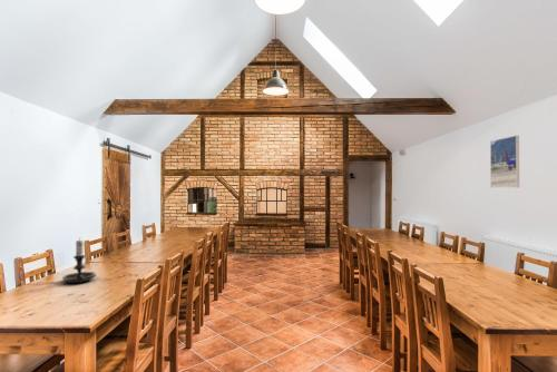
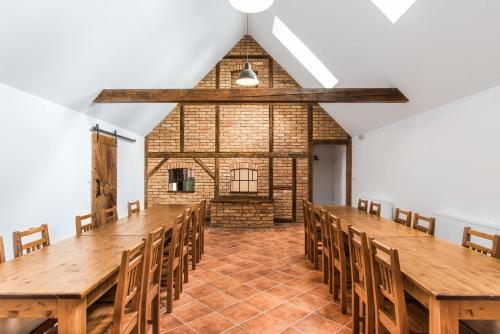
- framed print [489,135,520,188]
- candle holder [61,237,98,284]
